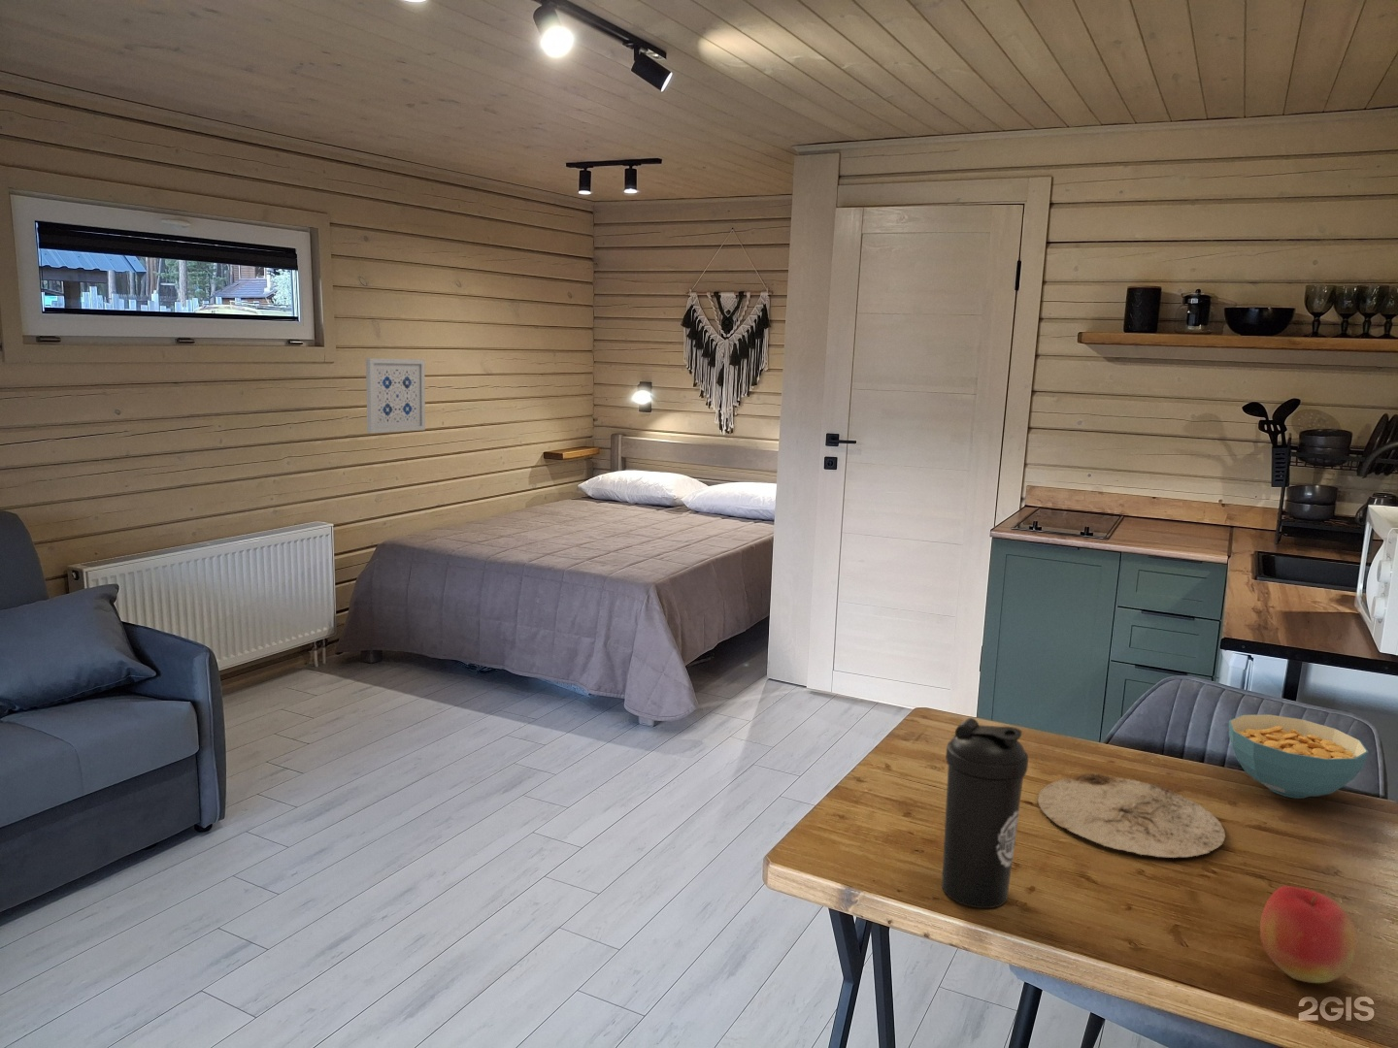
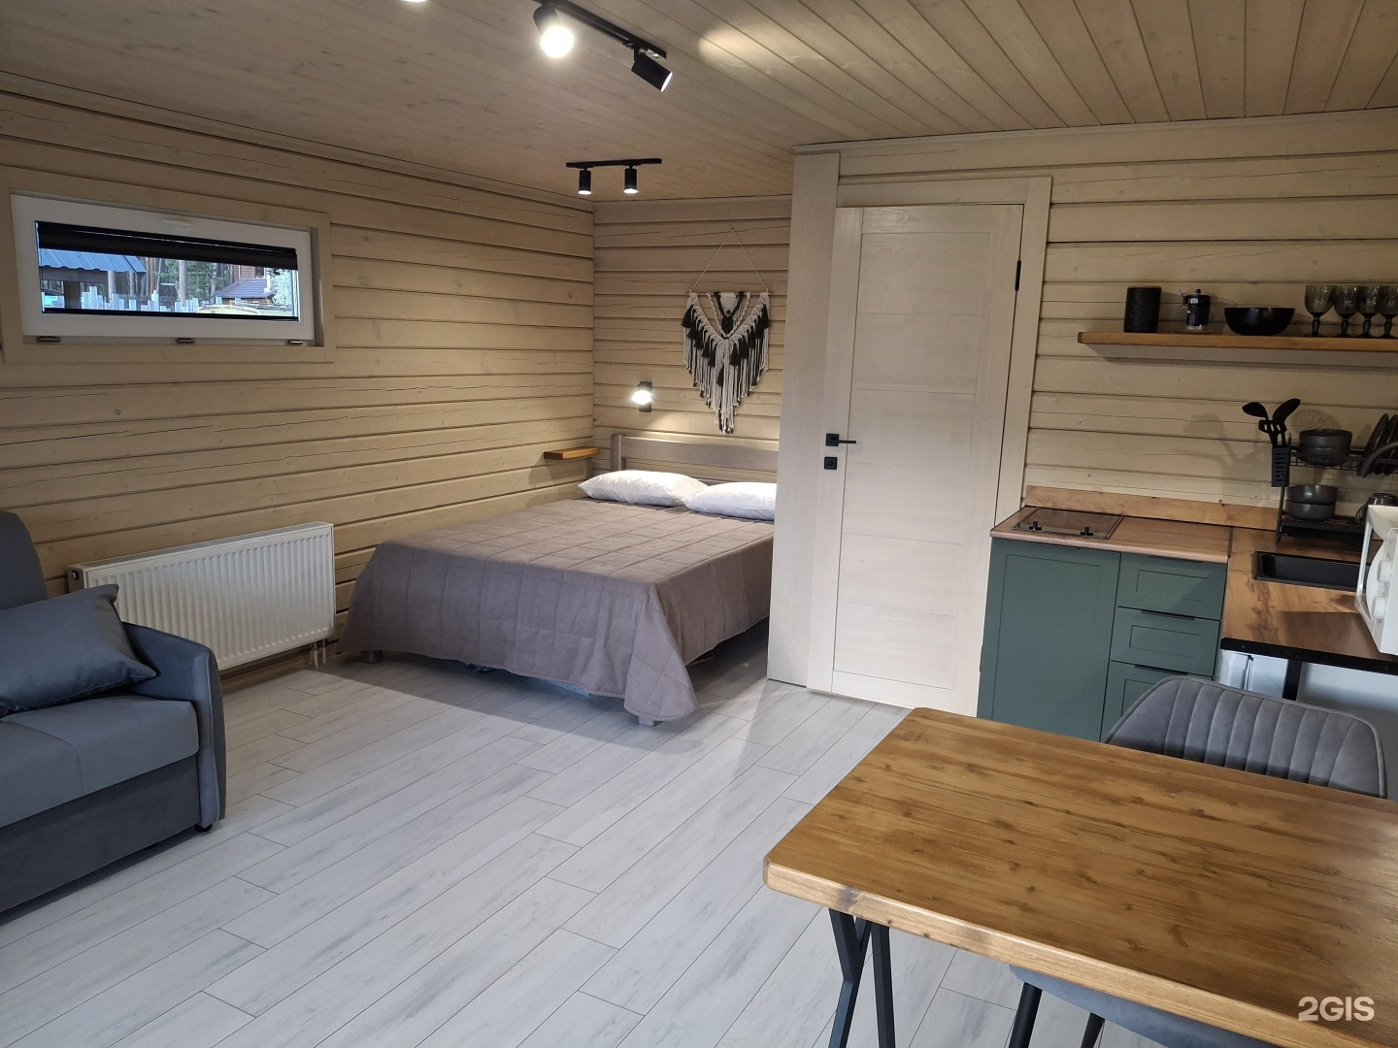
- water bottle [941,717,1029,909]
- cereal bowl [1228,713,1369,799]
- wall art [365,357,426,434]
- apple [1259,885,1359,984]
- plate [1037,773,1226,859]
